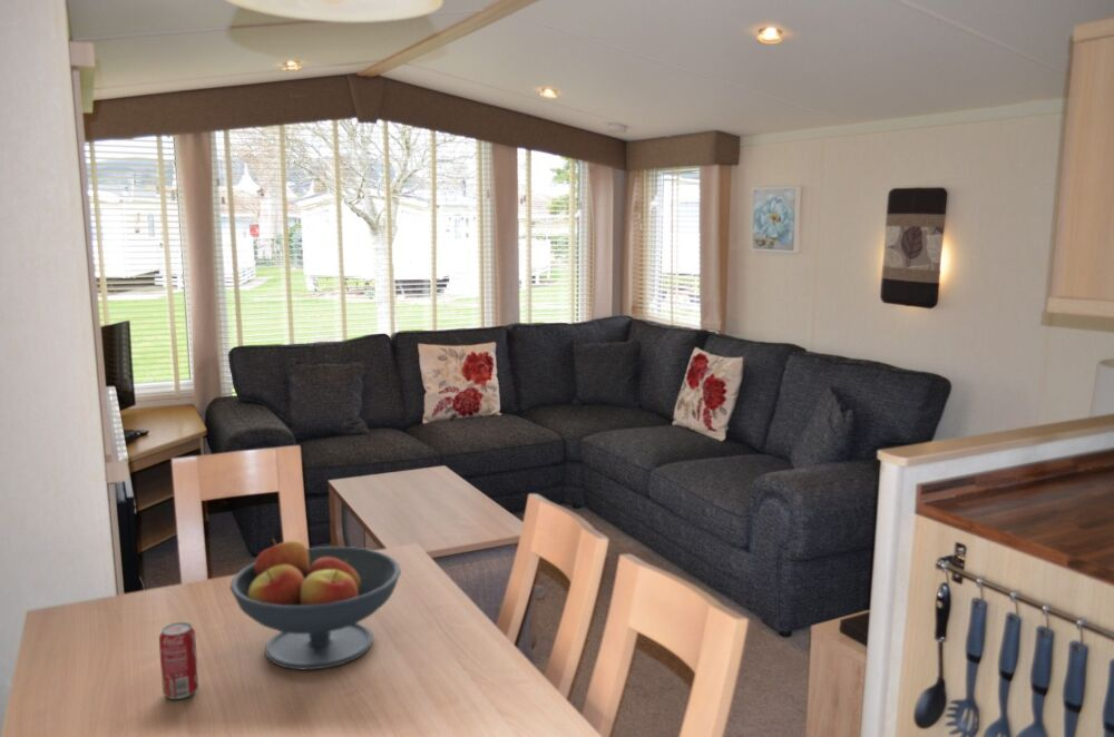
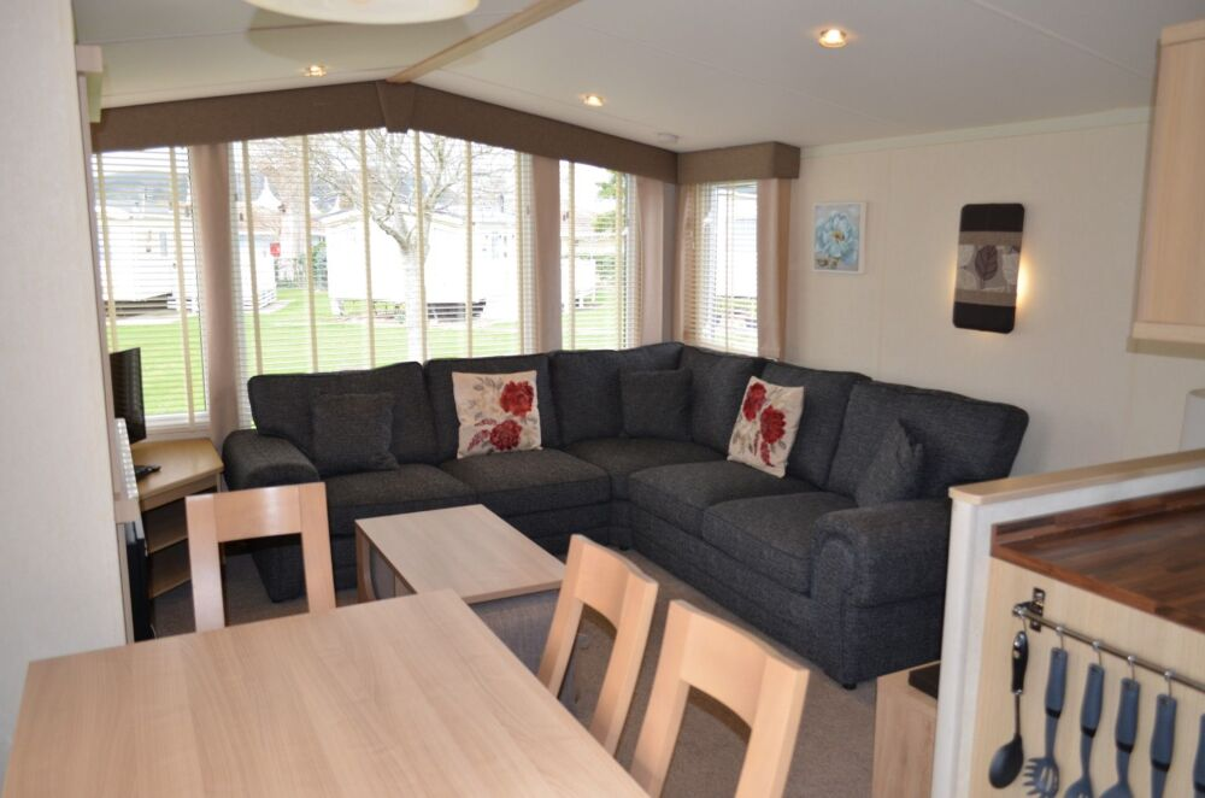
- fruit bowl [228,538,402,670]
- beverage can [158,621,199,700]
